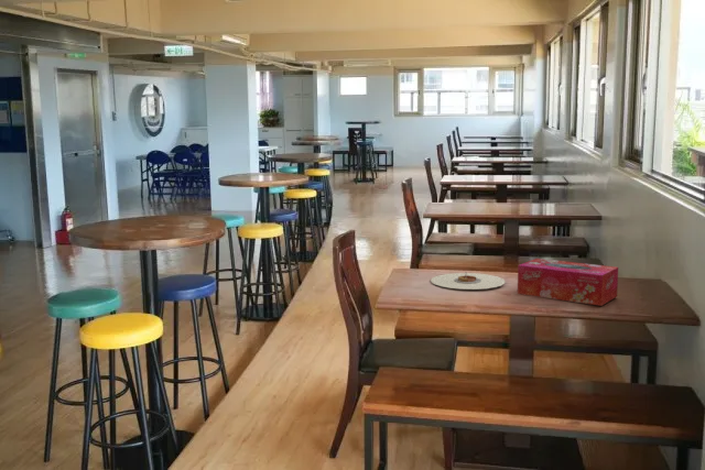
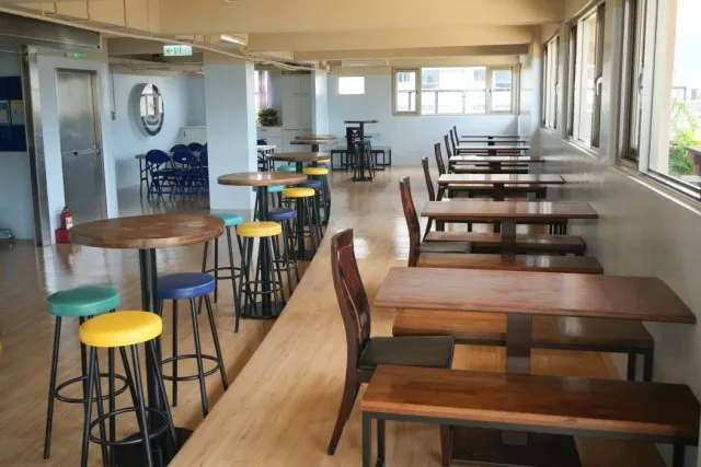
- plate [430,271,507,291]
- tissue box [517,258,619,307]
